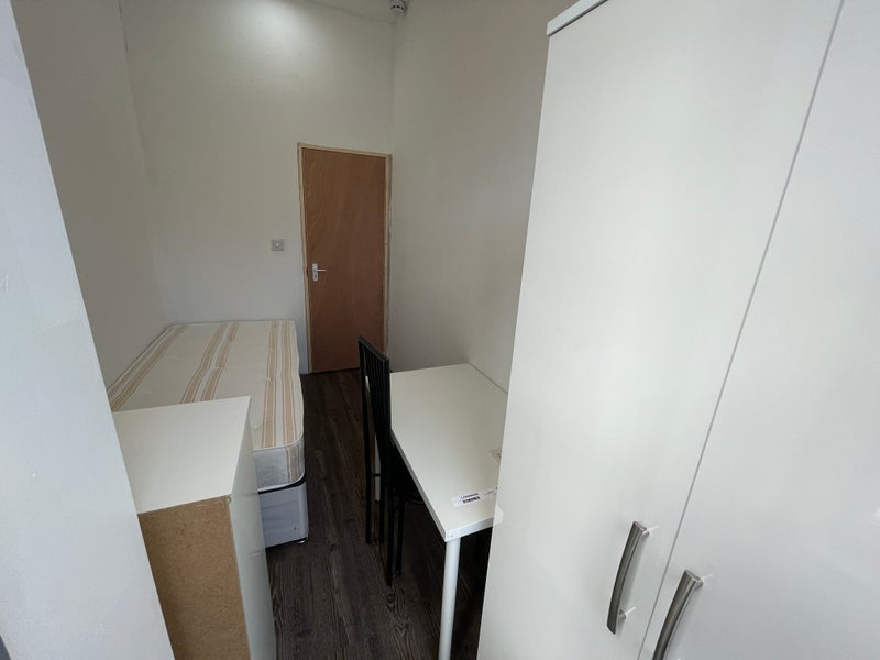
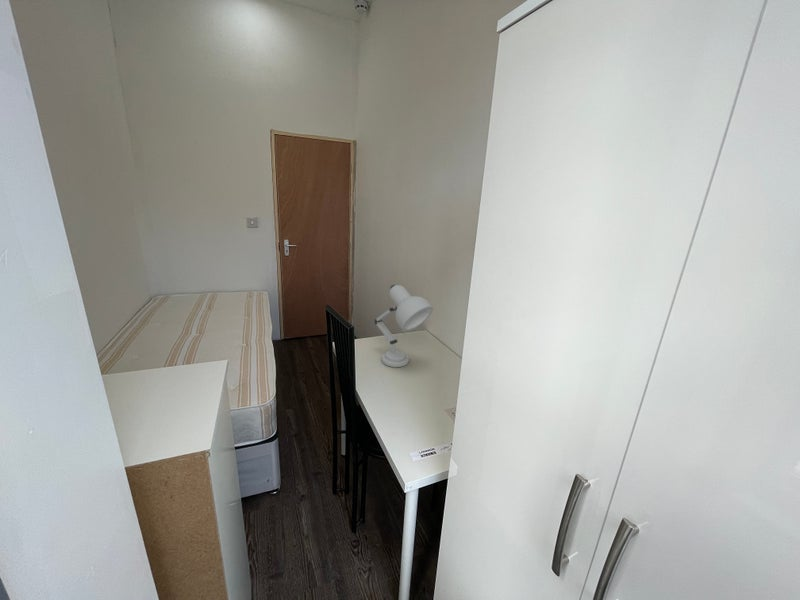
+ desk lamp [374,284,434,368]
